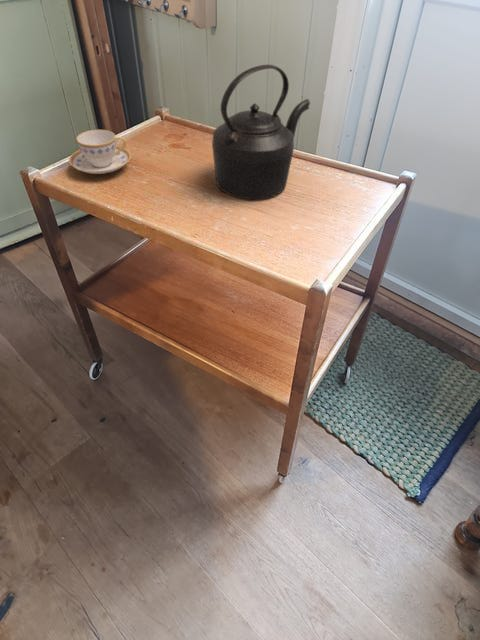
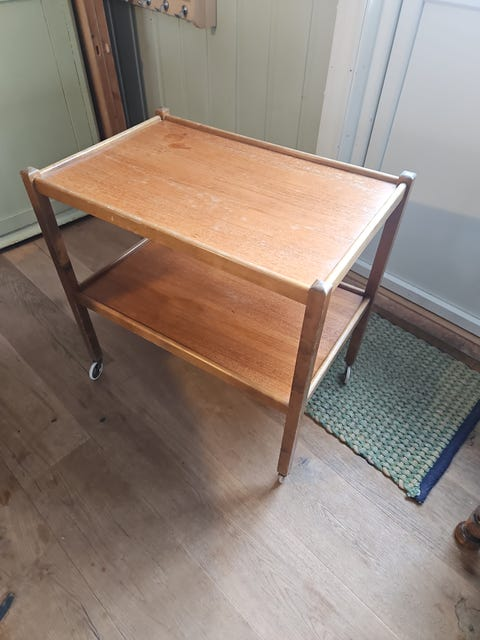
- teacup [68,129,132,175]
- kettle [211,64,311,200]
